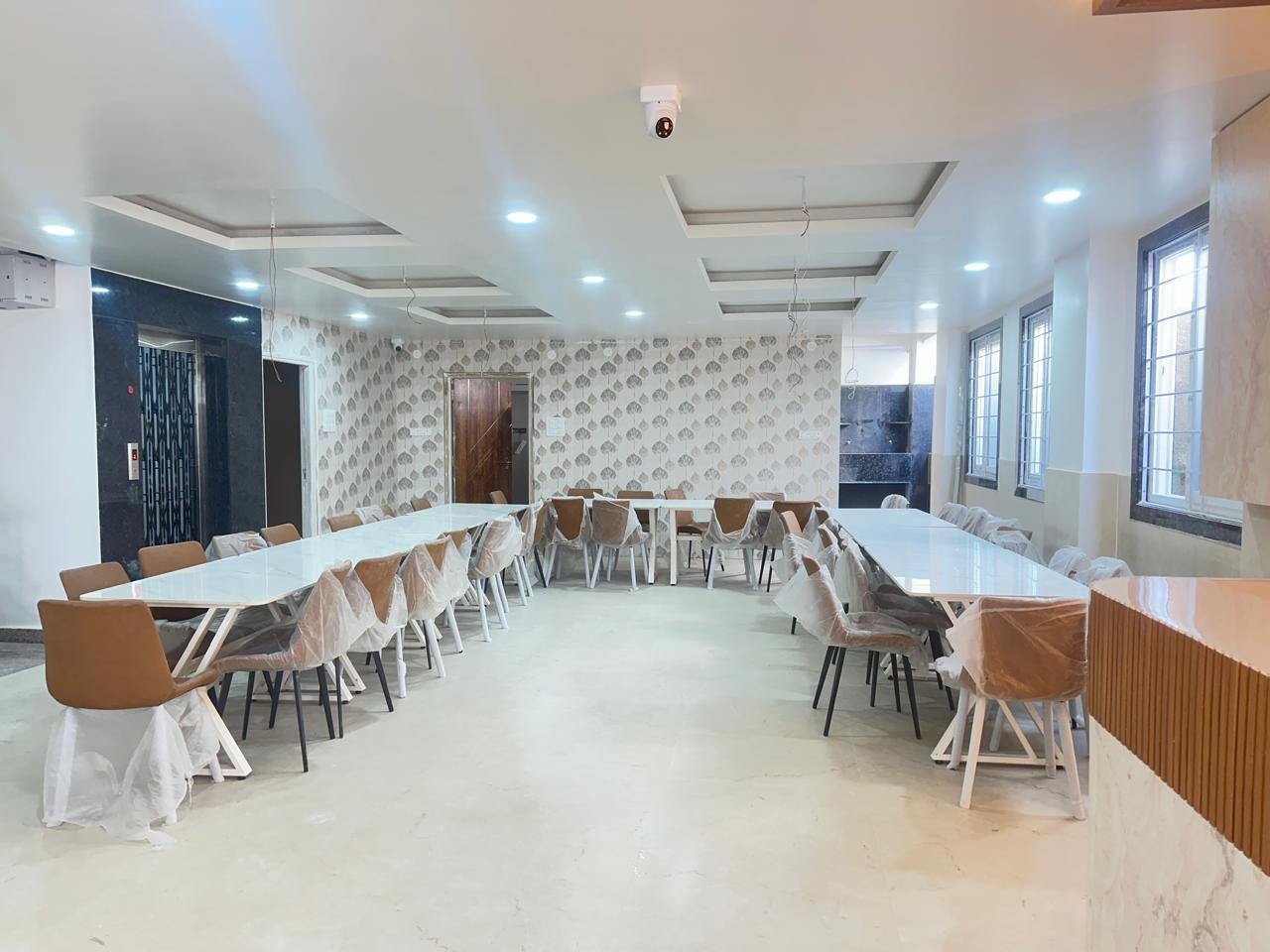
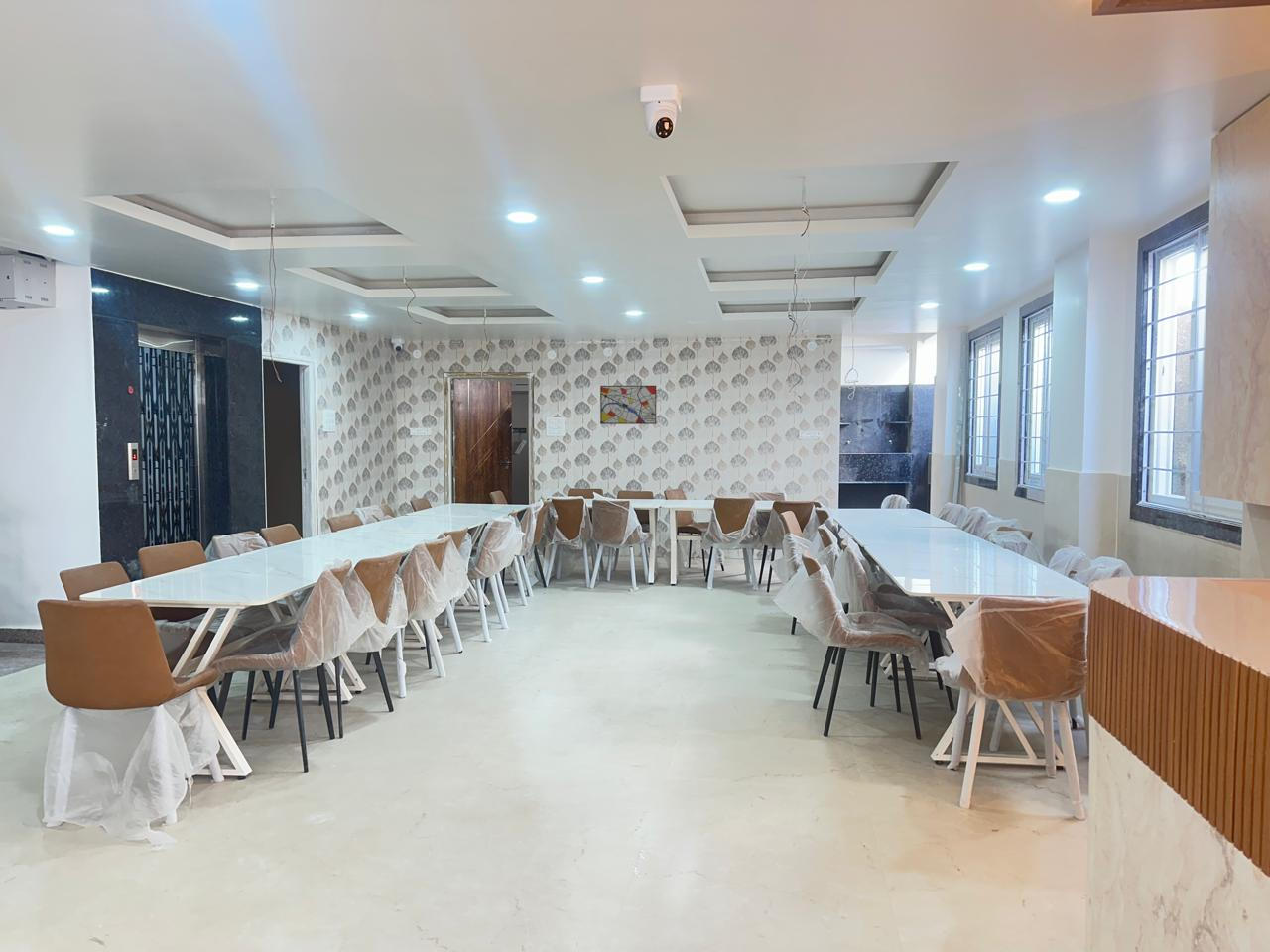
+ wall art [599,385,657,425]
